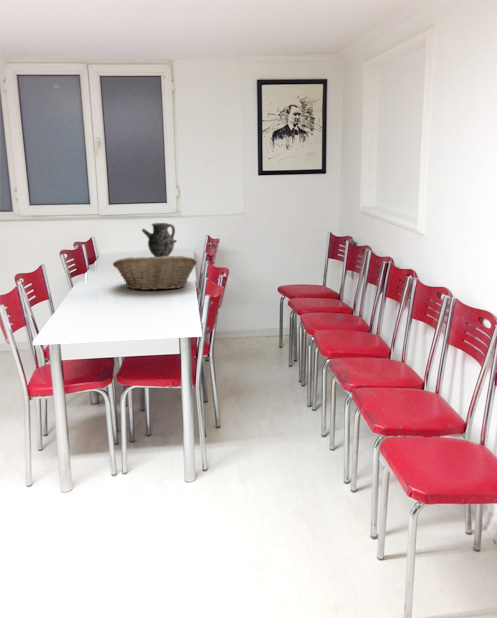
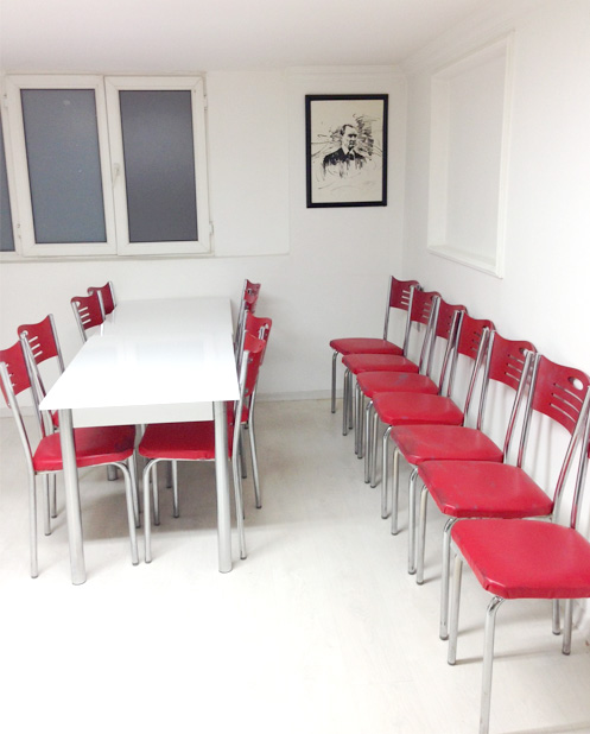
- ewer [141,222,178,257]
- fruit basket [112,255,198,291]
